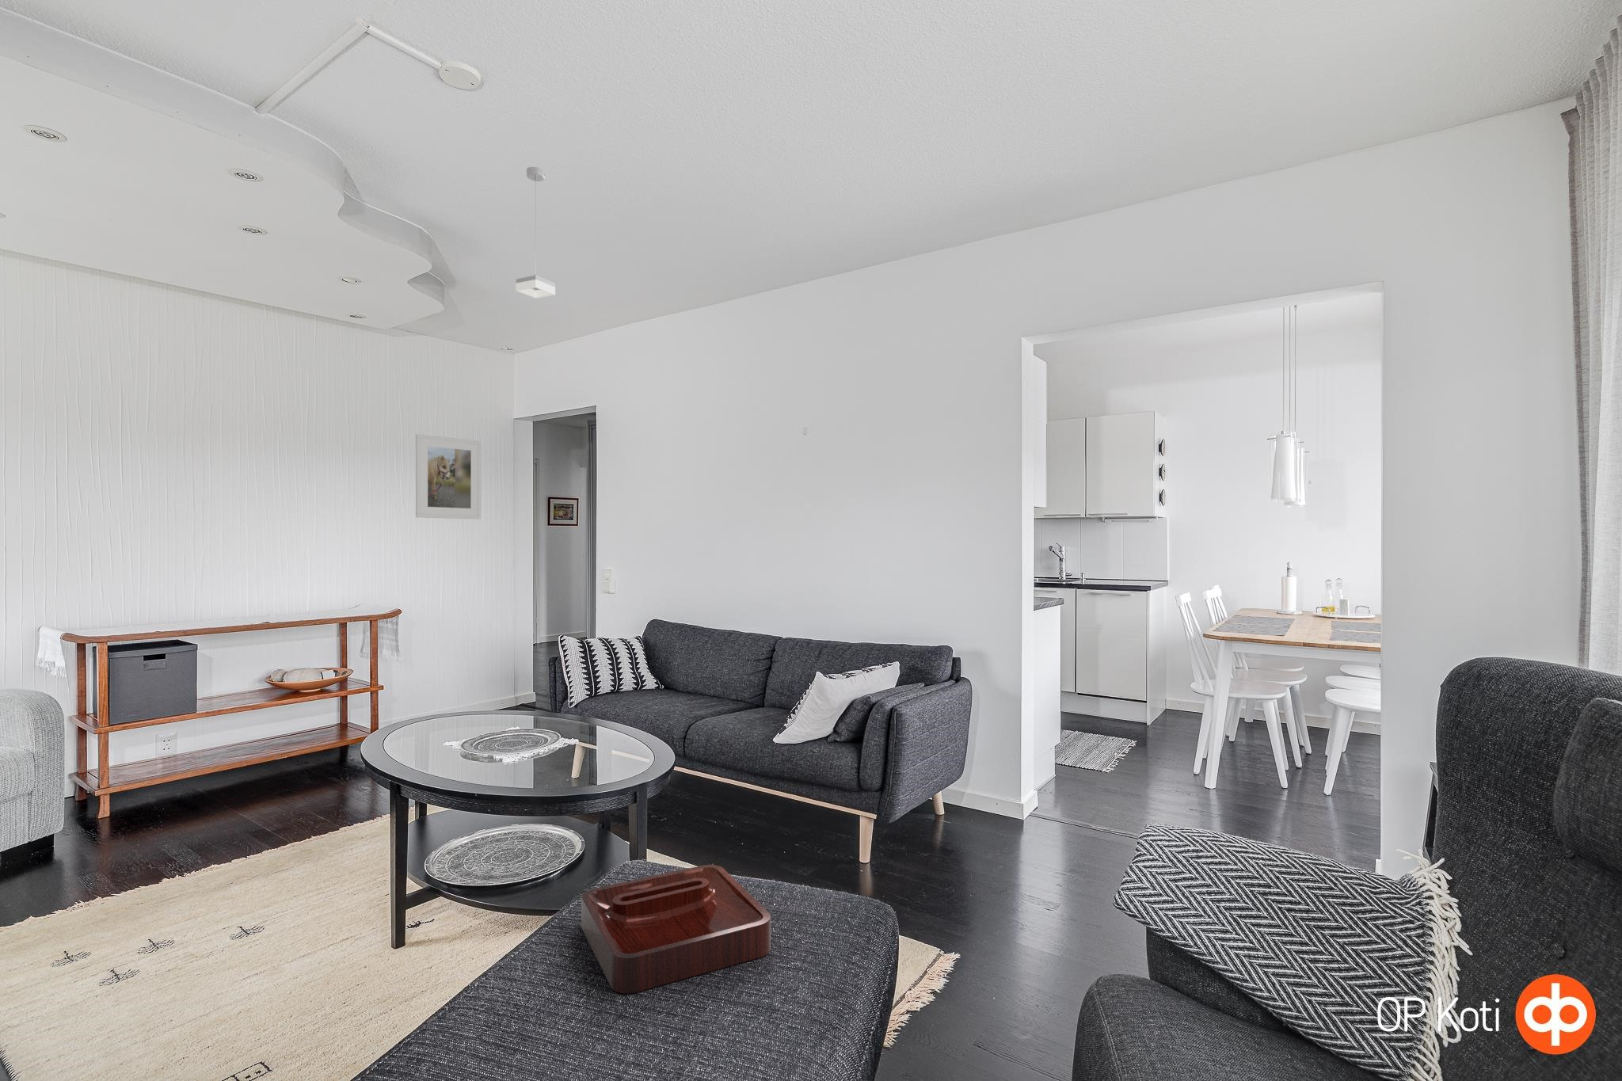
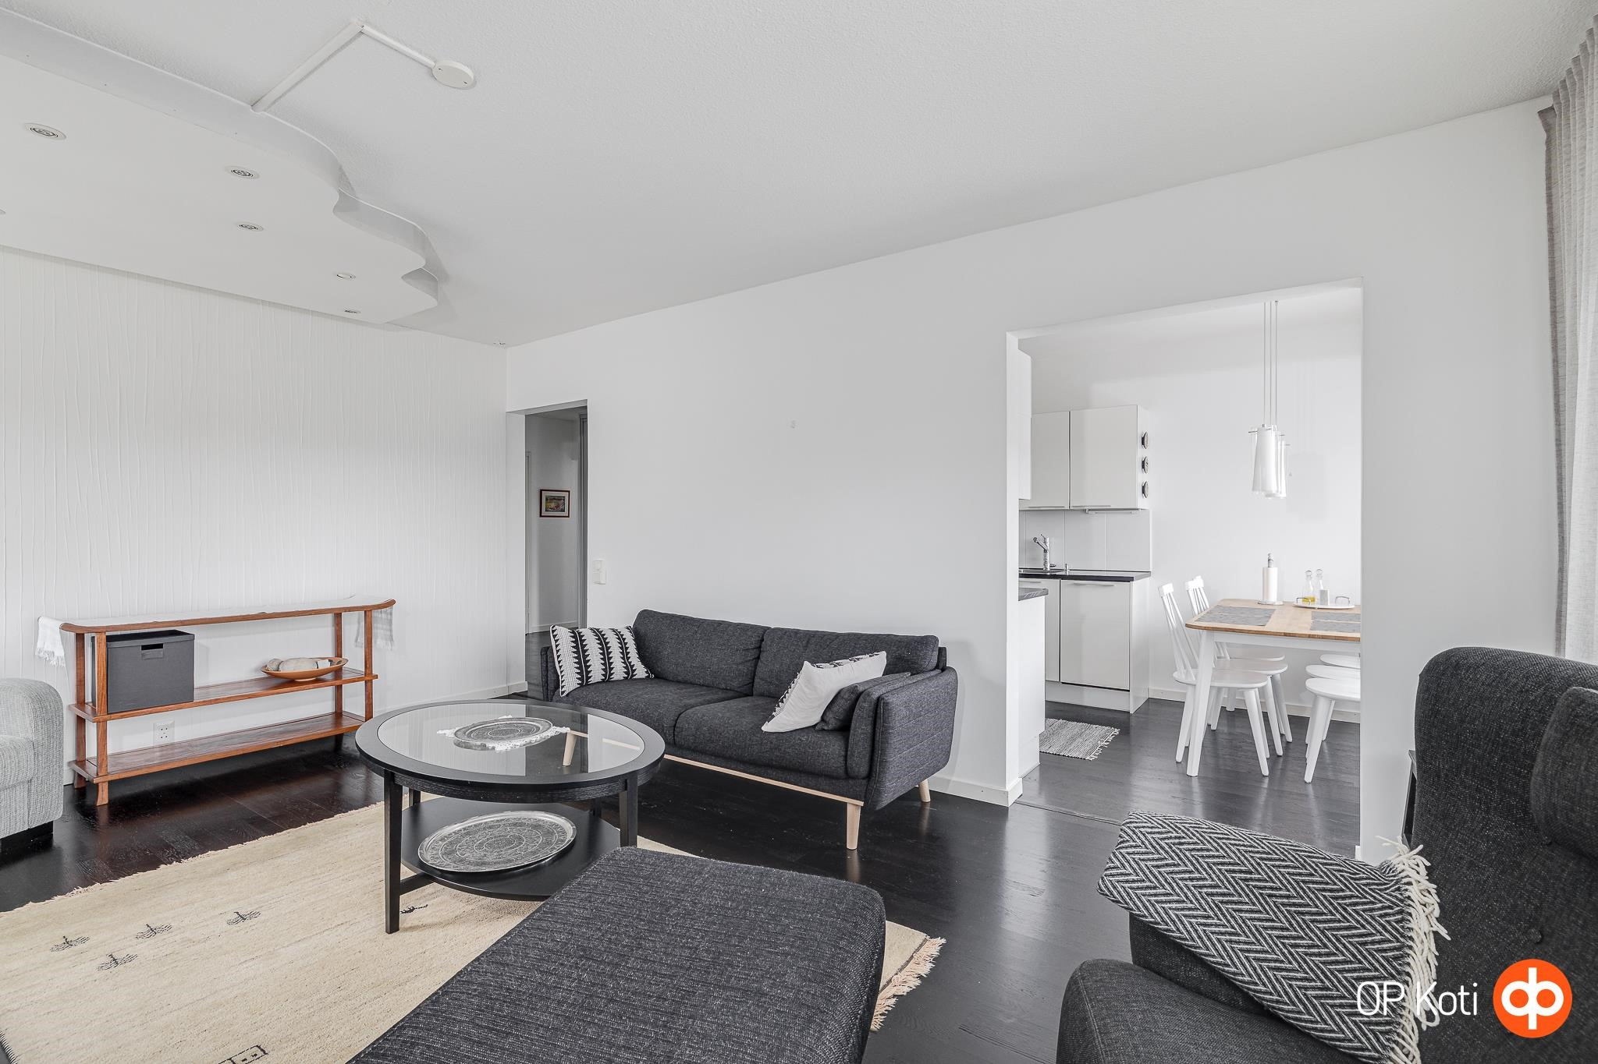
- pendant lamp [515,166,556,299]
- decorative tray [580,864,772,994]
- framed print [415,433,481,520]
